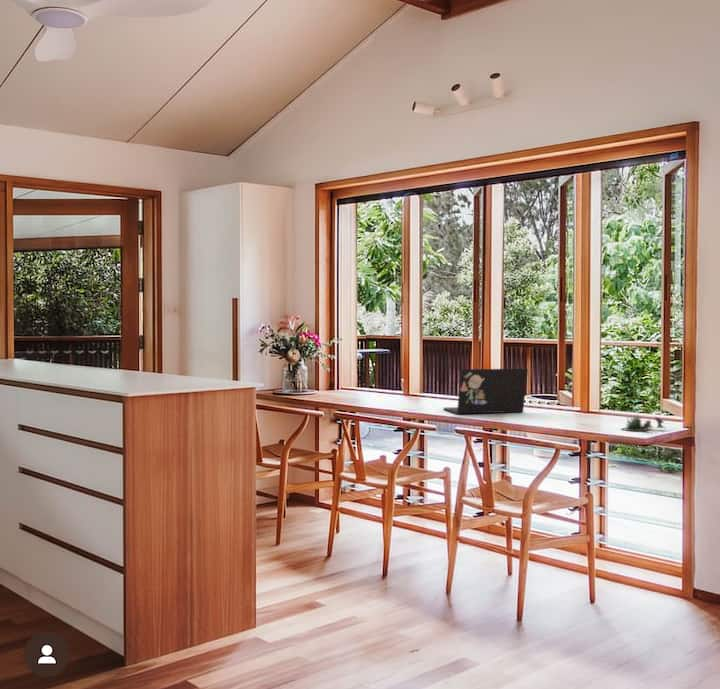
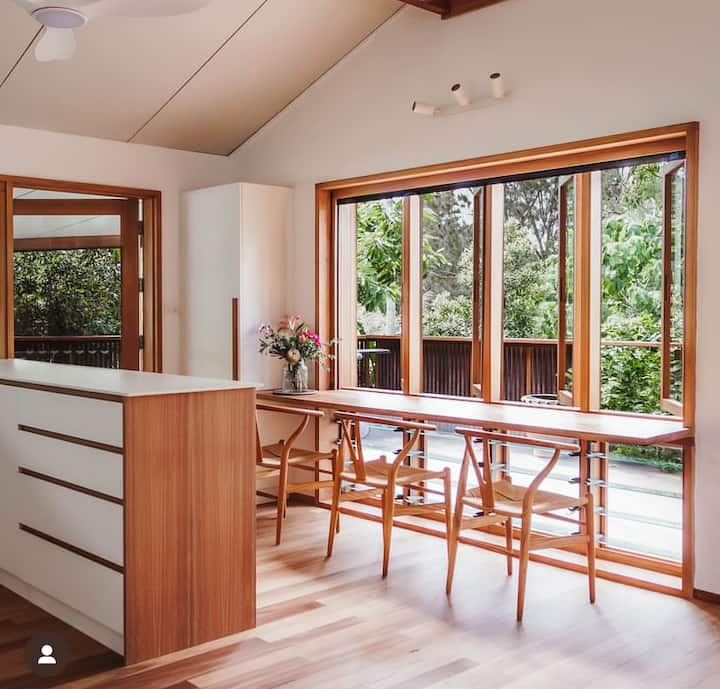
- laptop [442,368,529,415]
- succulent plant [620,413,667,432]
